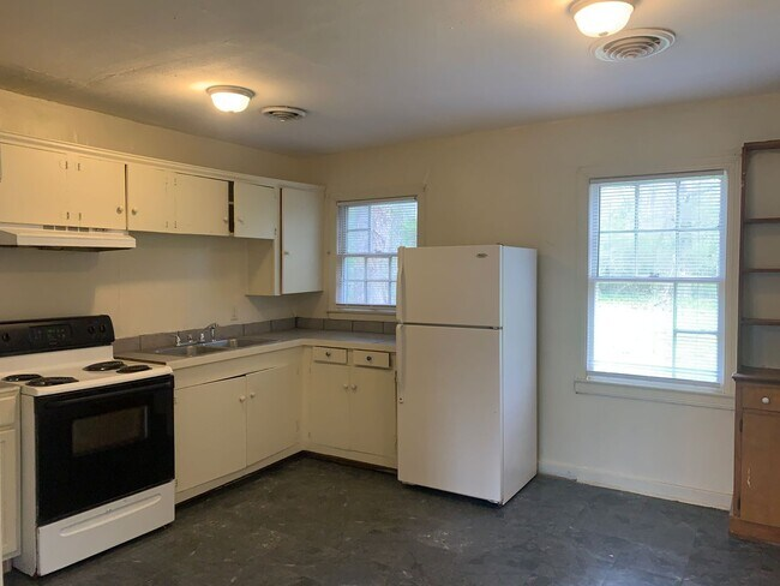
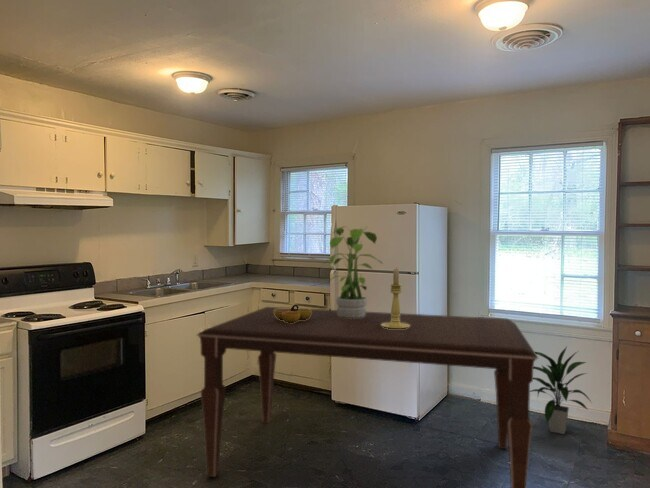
+ potted plant [322,225,384,319]
+ candle holder [381,267,410,329]
+ dining table [196,306,540,488]
+ indoor plant [530,345,592,435]
+ decorative bowl [274,304,311,323]
